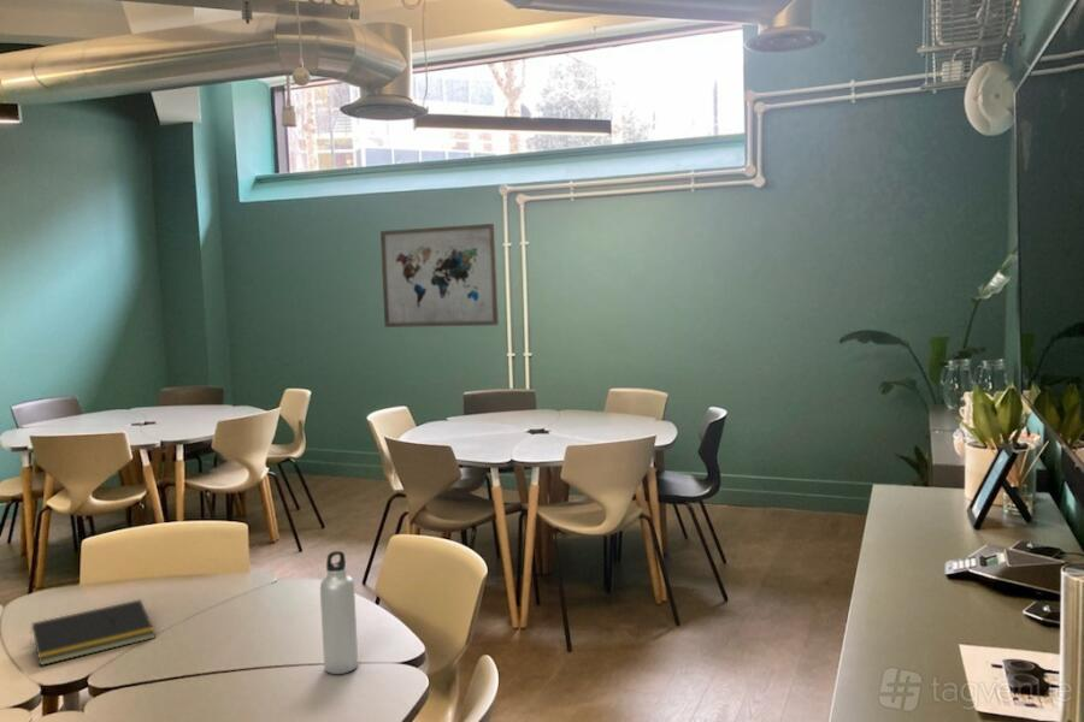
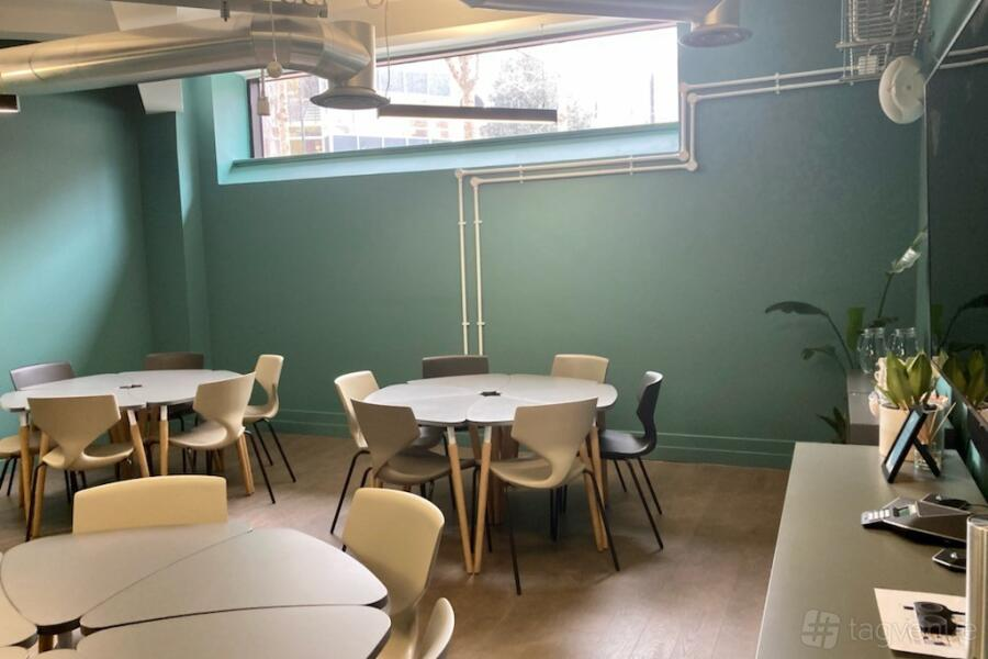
- water bottle [319,550,359,675]
- notepad [29,598,157,667]
- wall art [379,223,500,329]
